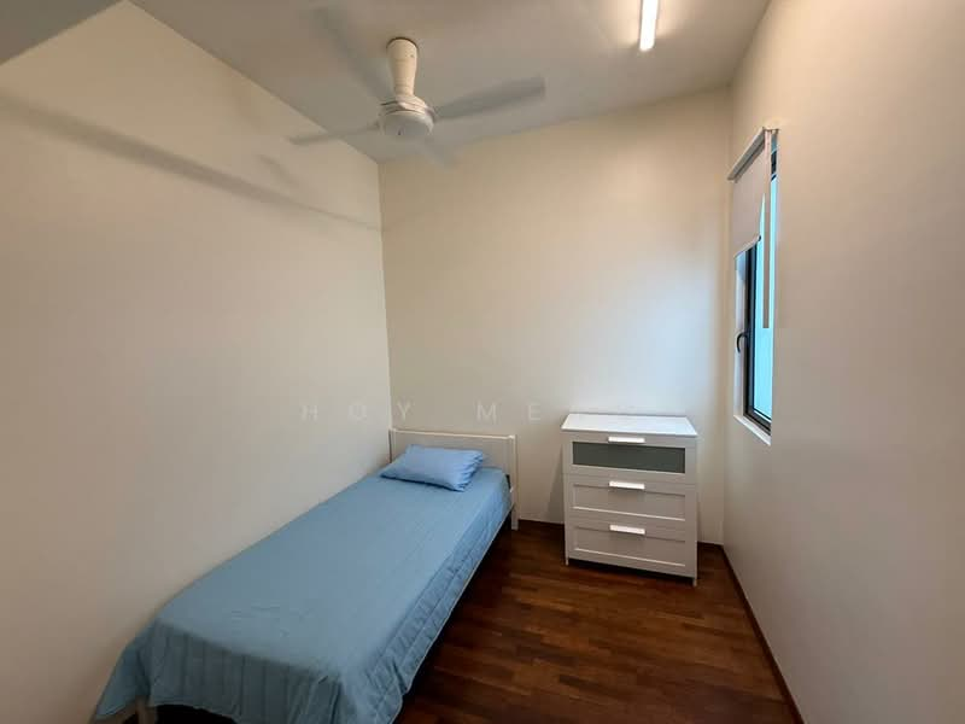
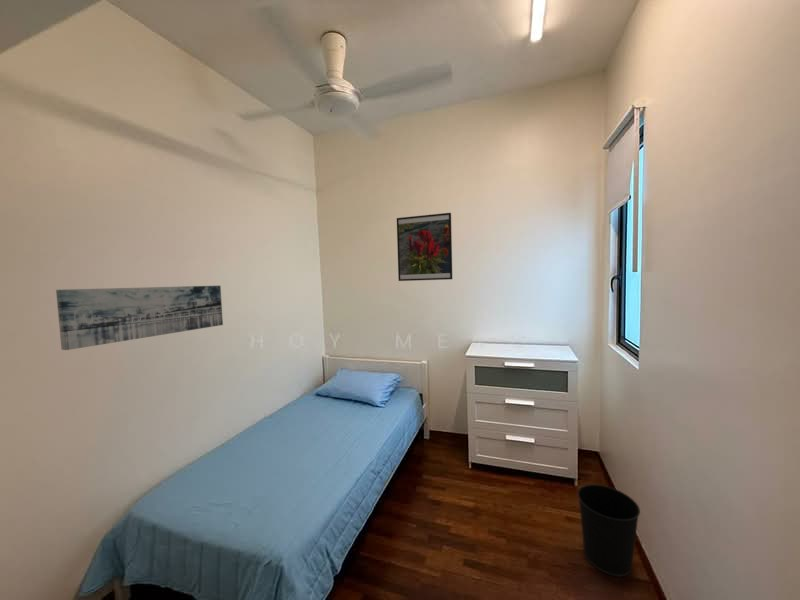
+ wall art [55,285,224,351]
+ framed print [396,212,453,282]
+ wastebasket [576,483,641,578]
